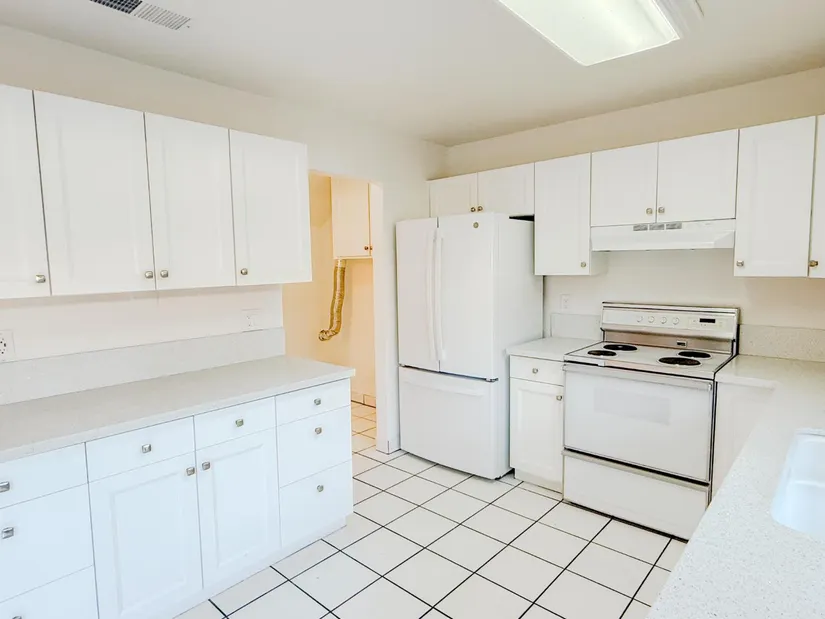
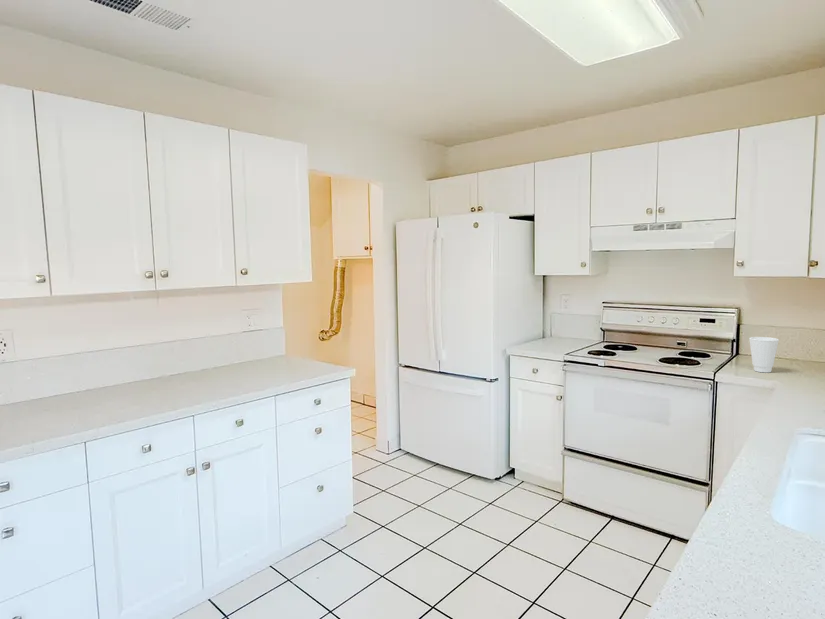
+ cup [748,336,780,373]
